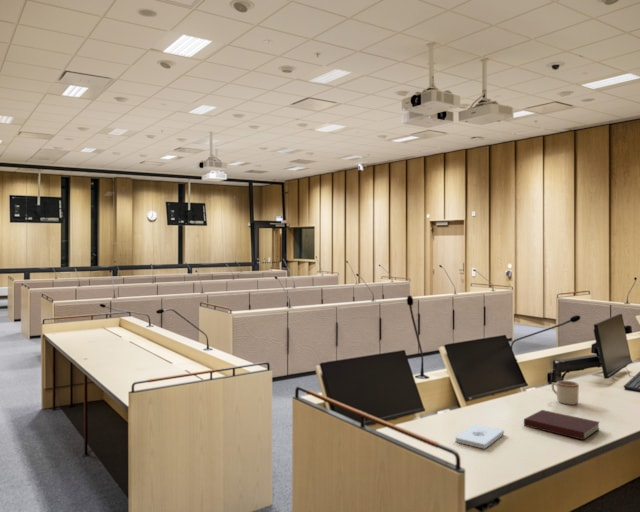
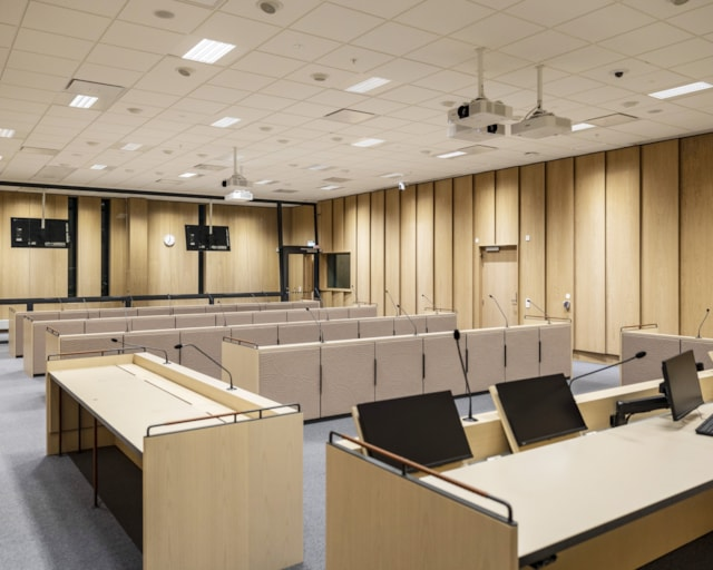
- notebook [523,409,601,441]
- mug [551,380,580,406]
- notepad [454,423,505,450]
